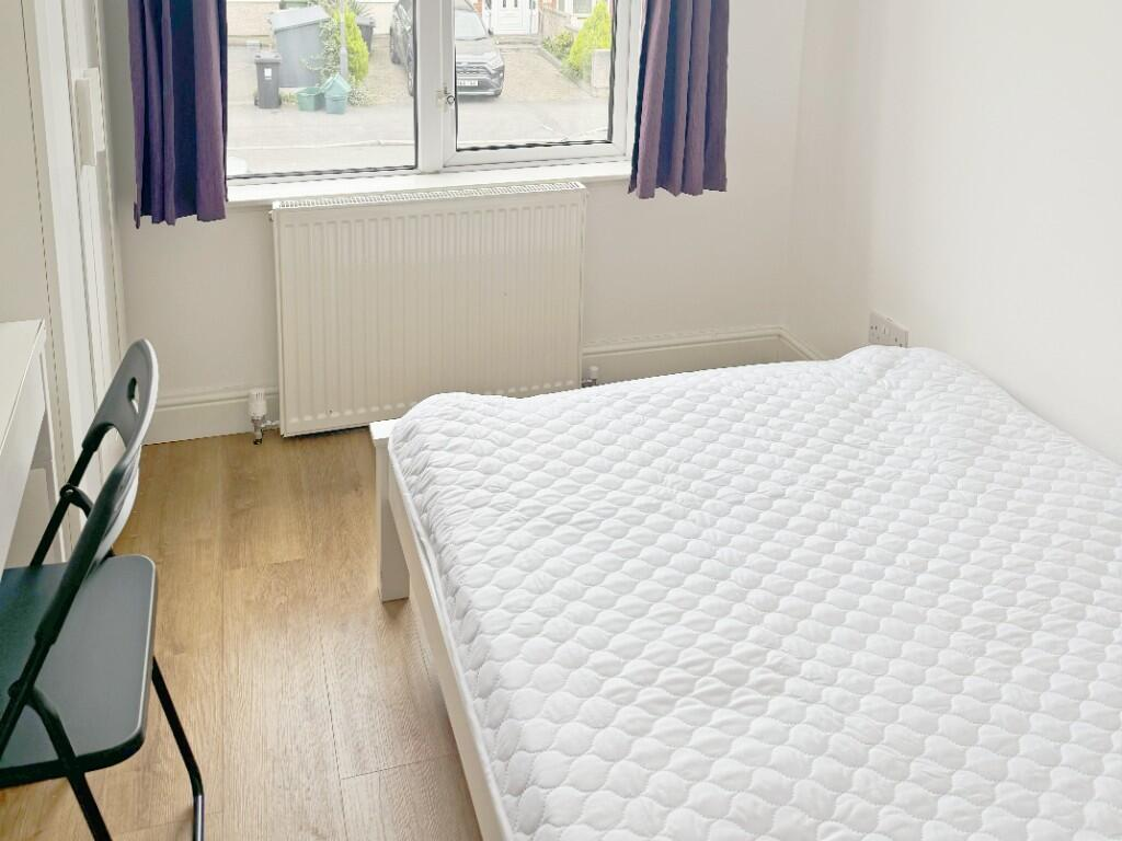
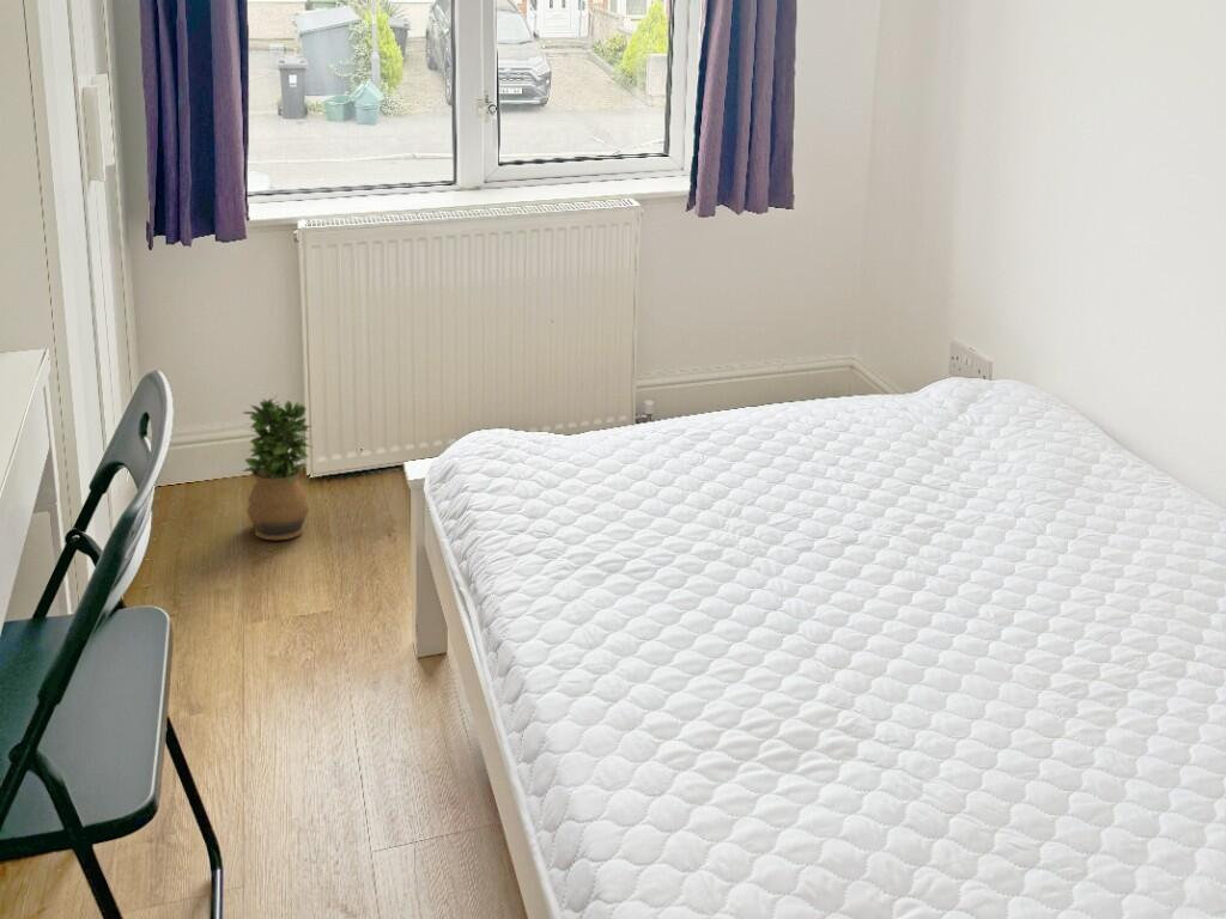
+ potted plant [241,395,314,541]
